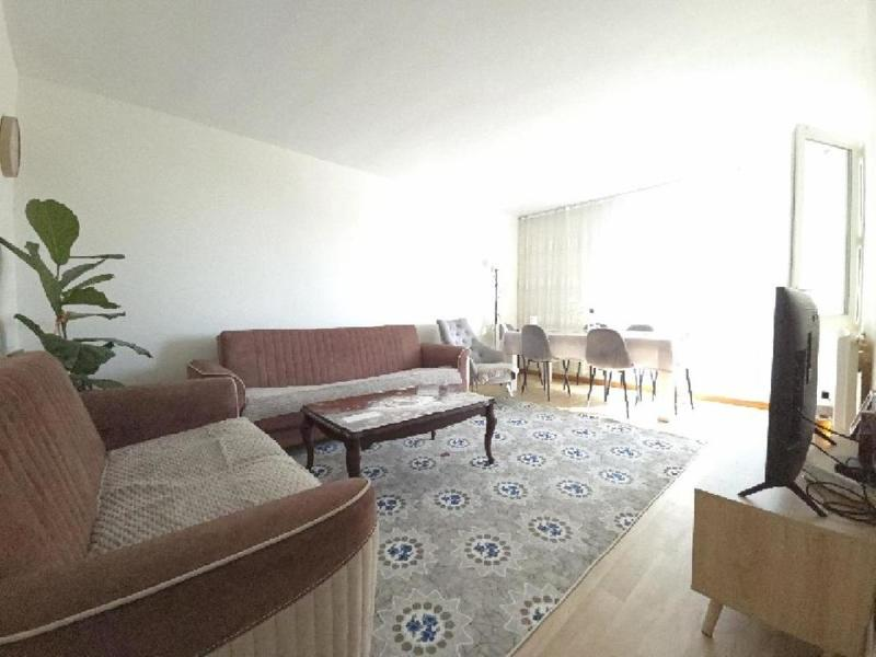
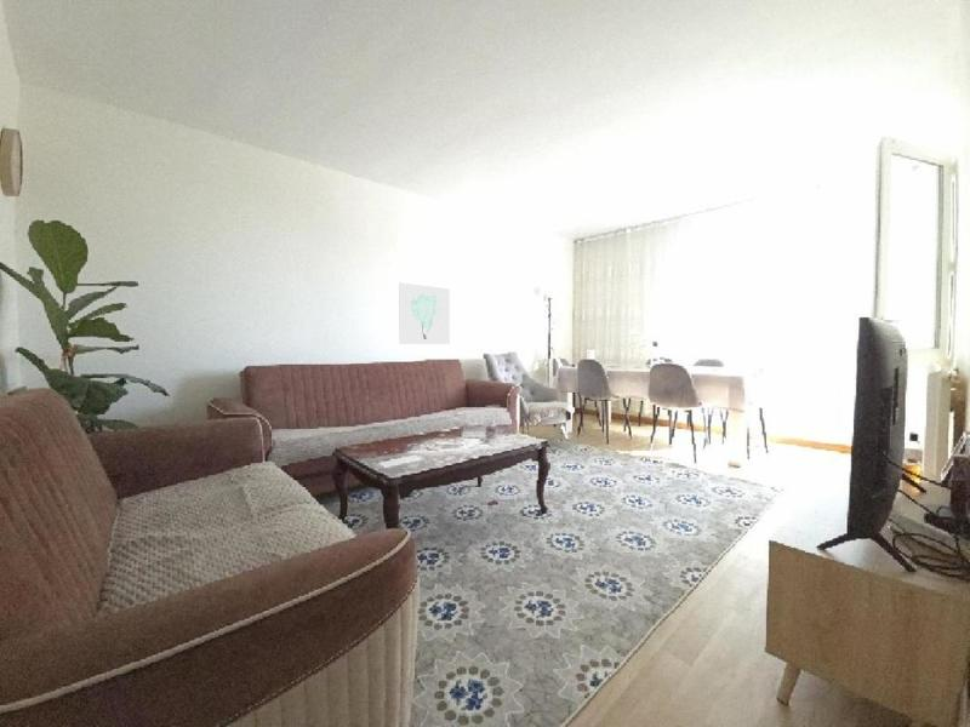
+ wall art [398,281,451,347]
